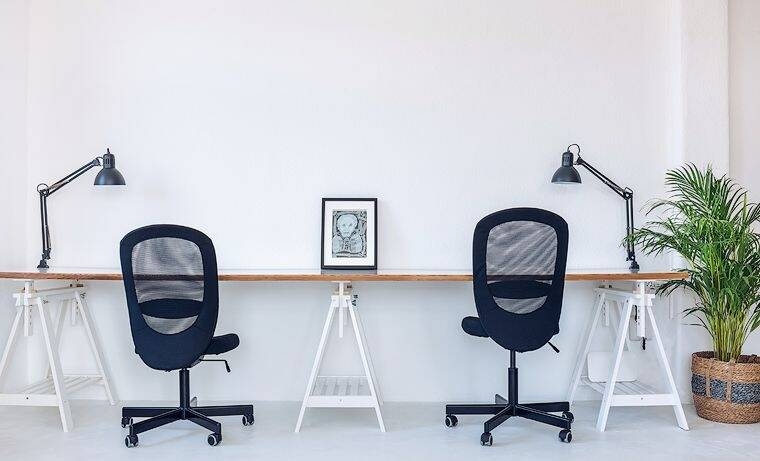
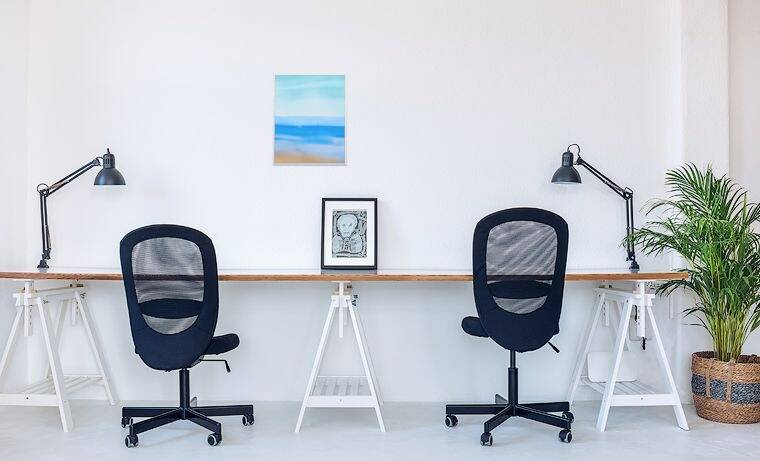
+ wall art [272,72,348,167]
